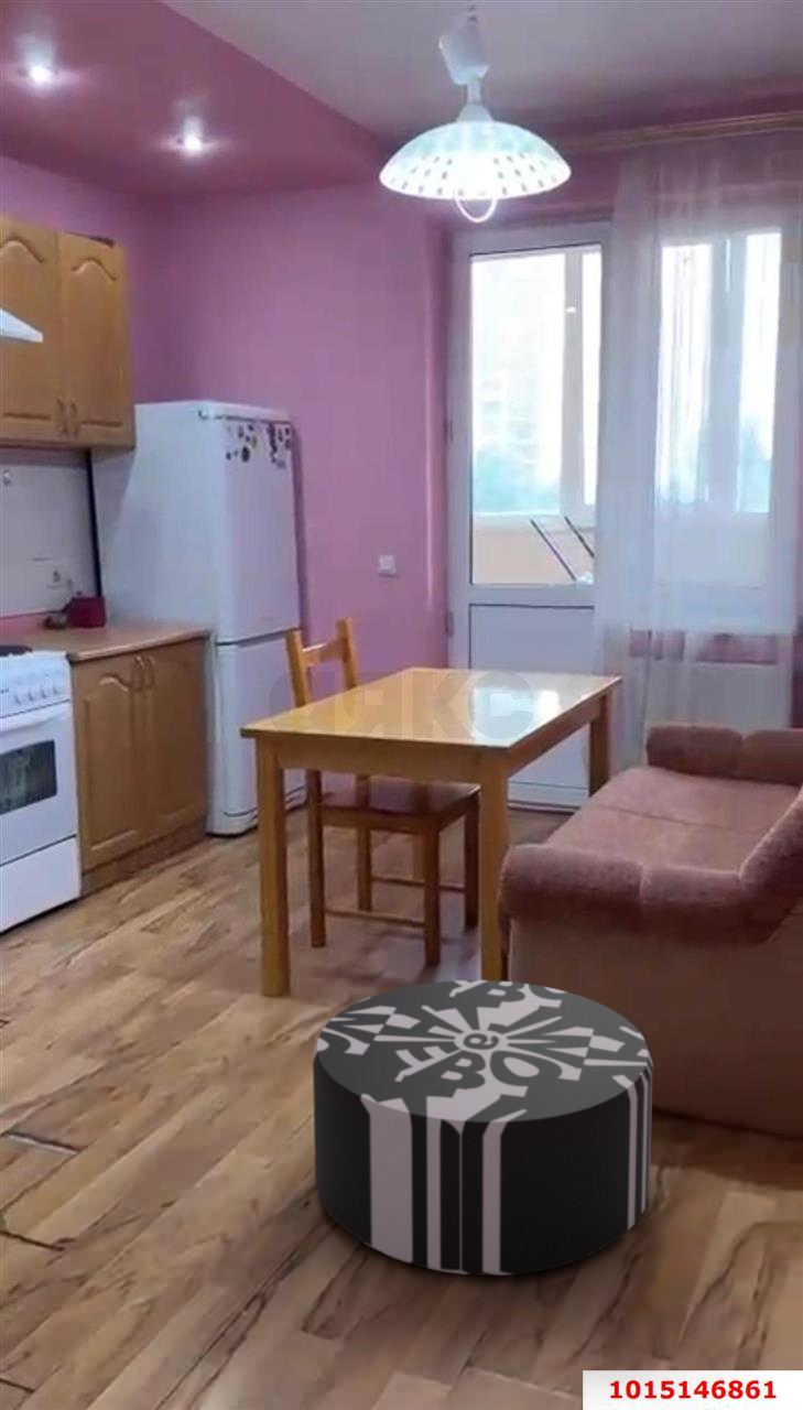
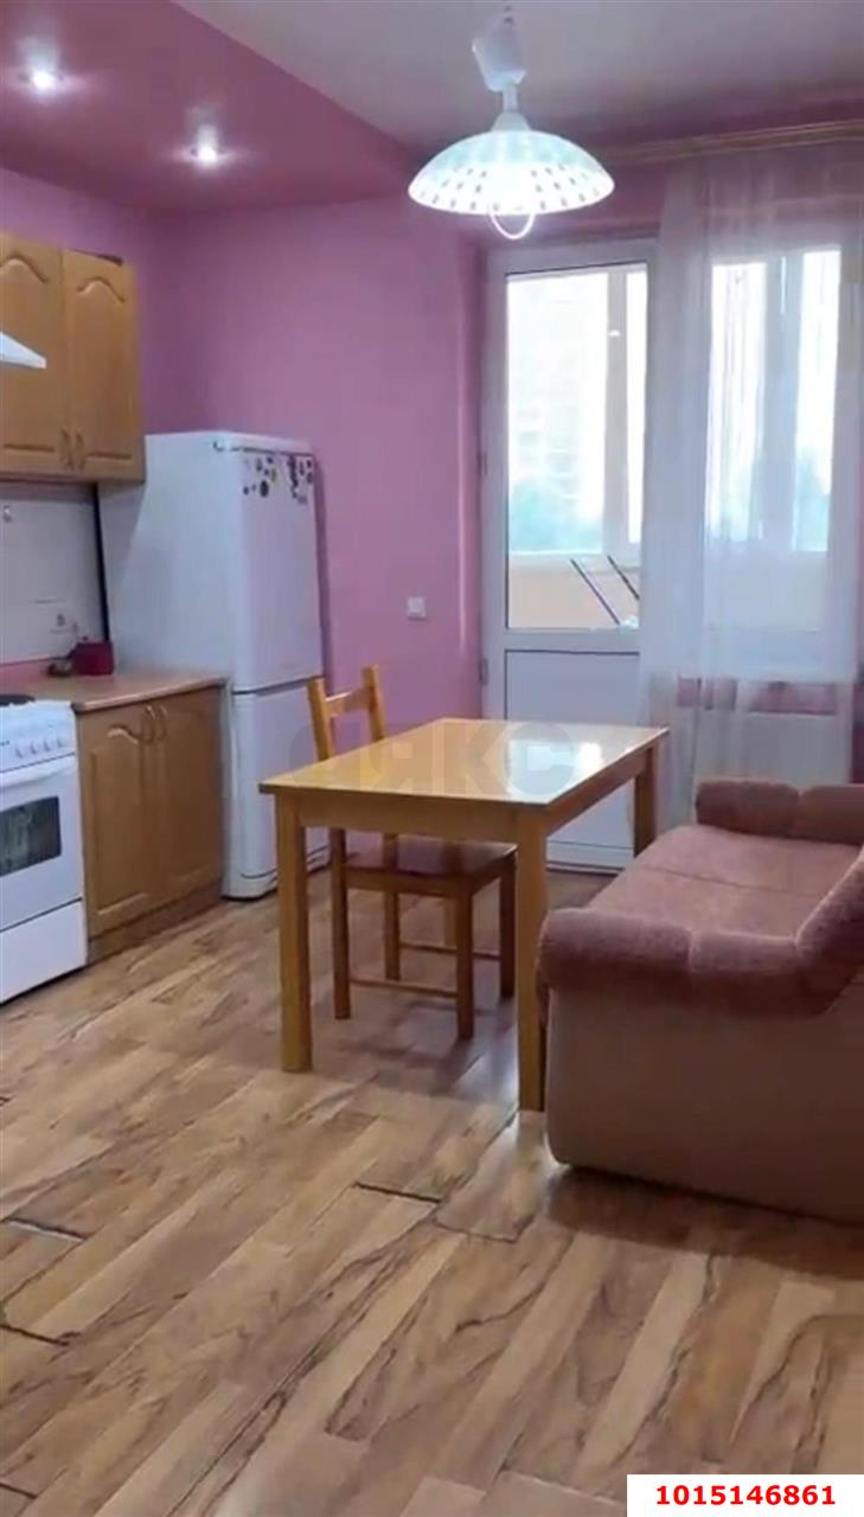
- pouf [312,979,654,1277]
